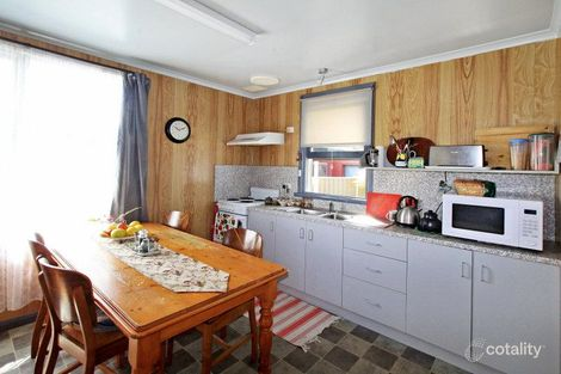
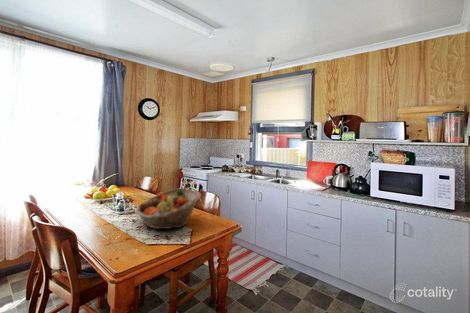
+ fruit basket [135,188,201,230]
